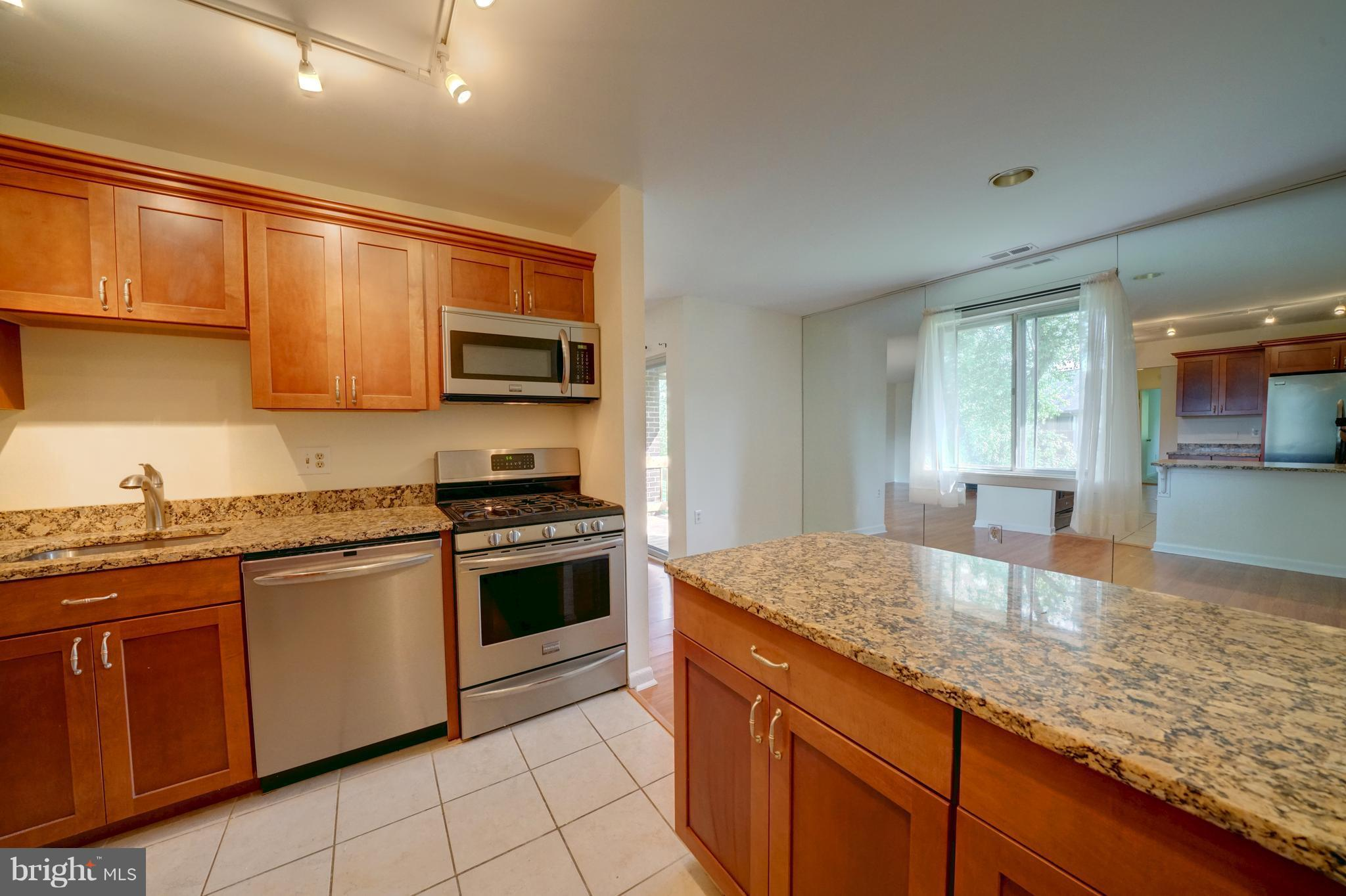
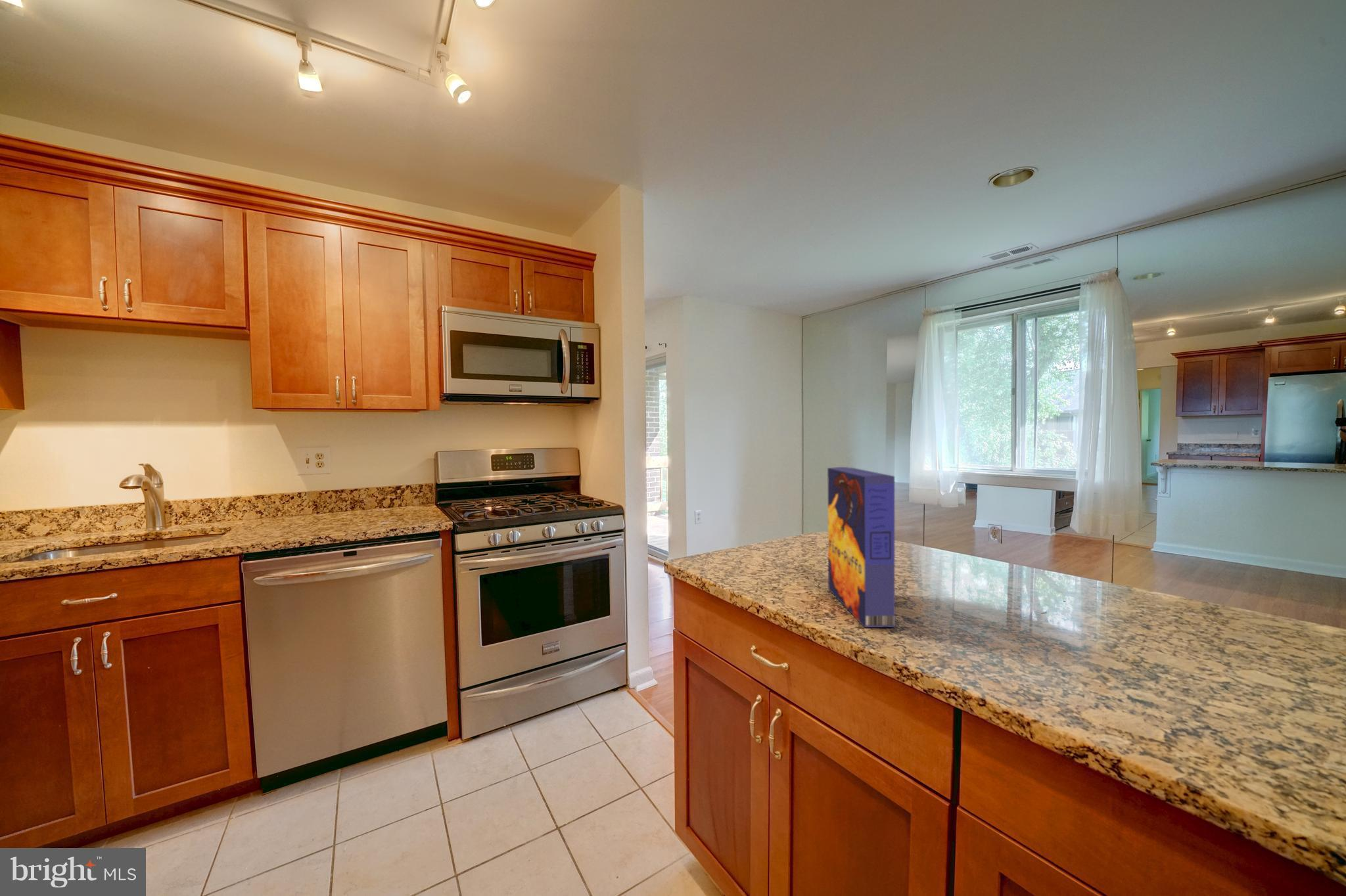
+ cereal box [827,466,896,628]
